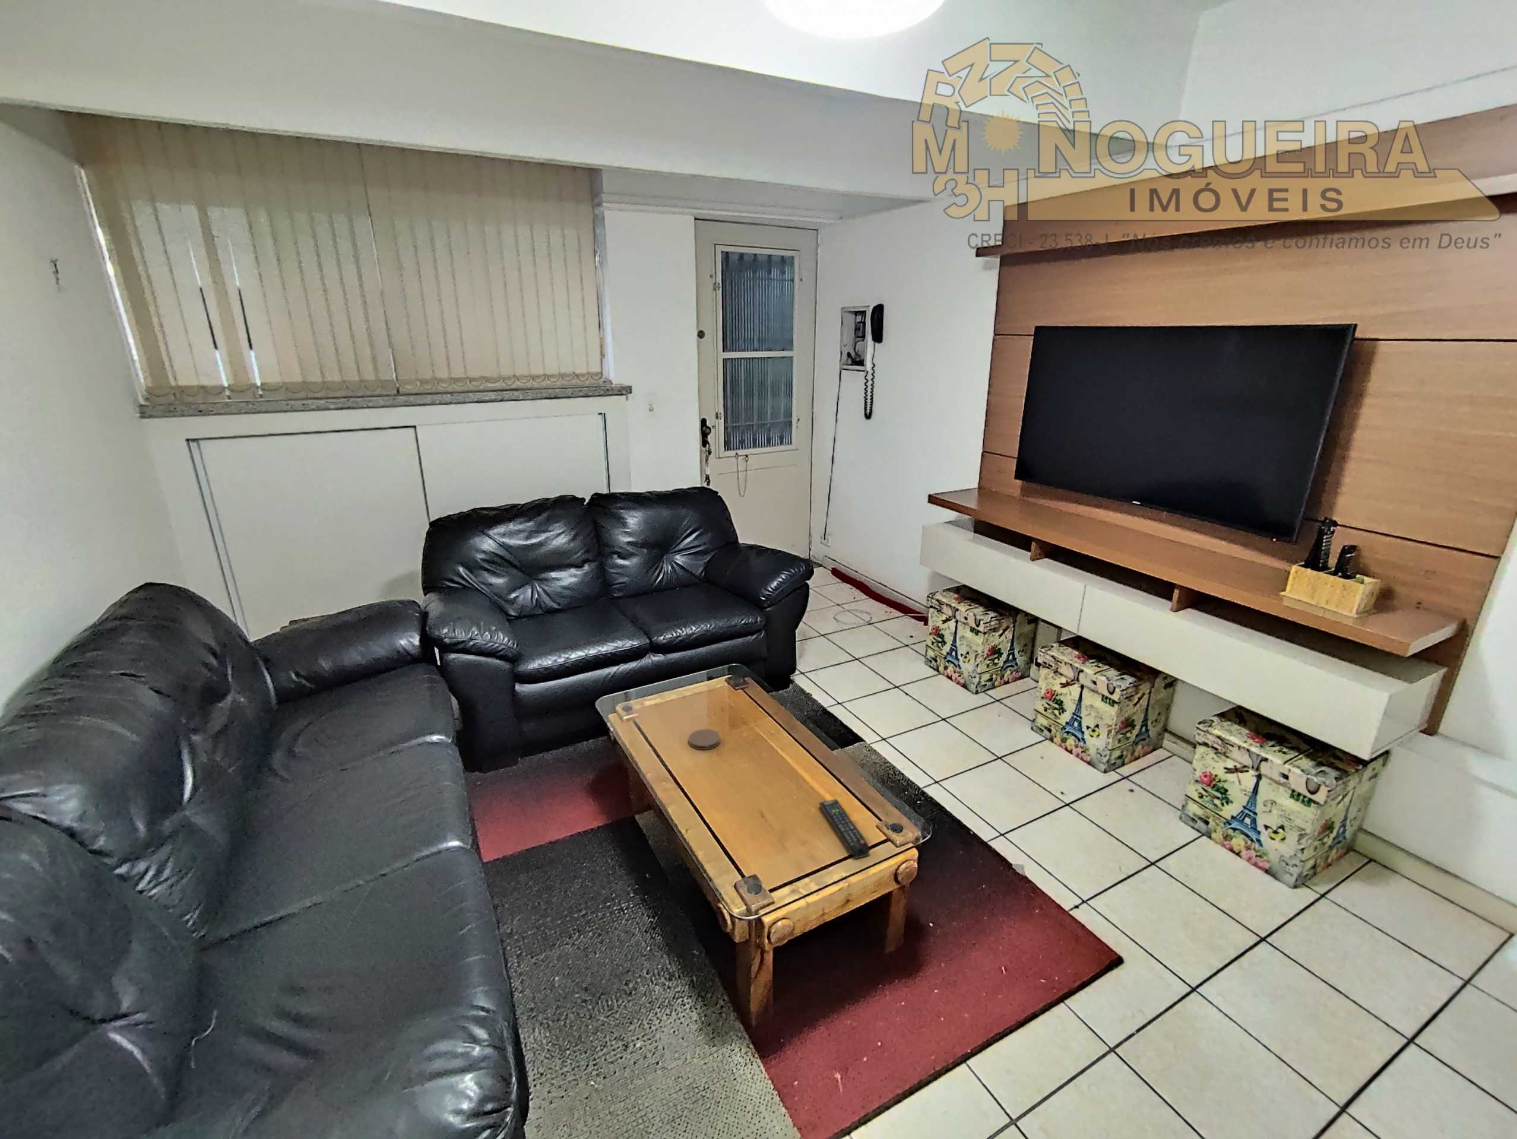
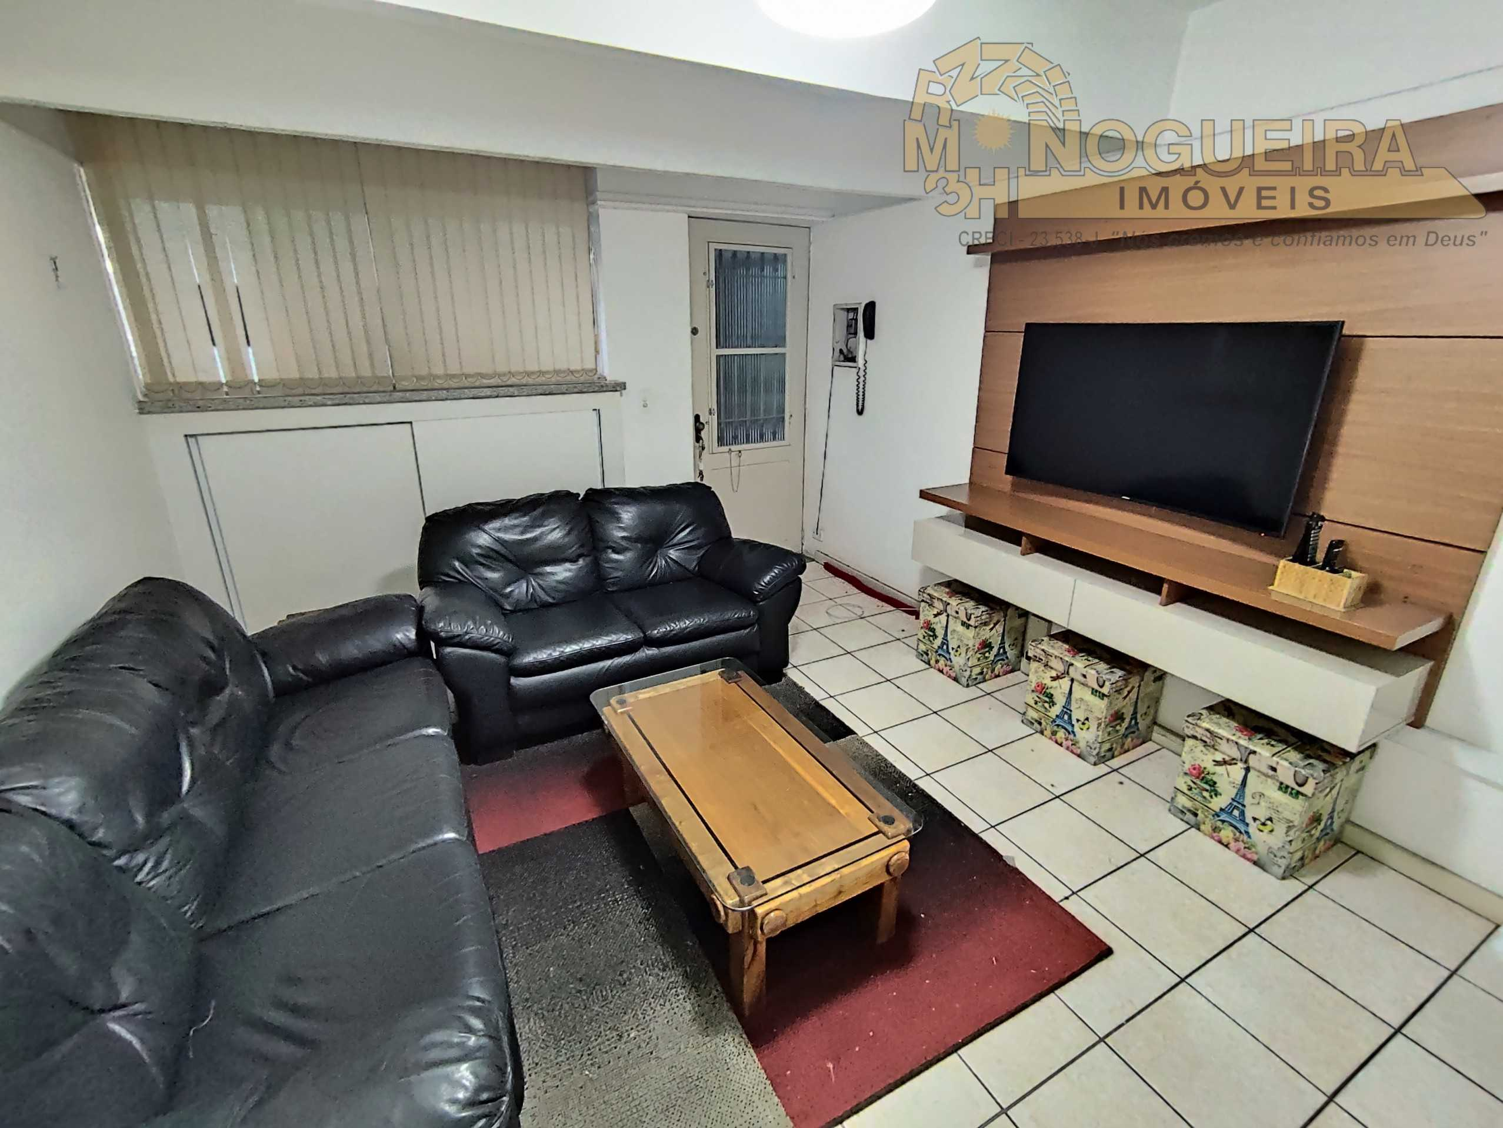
- remote control [818,798,871,859]
- coaster [688,729,720,750]
